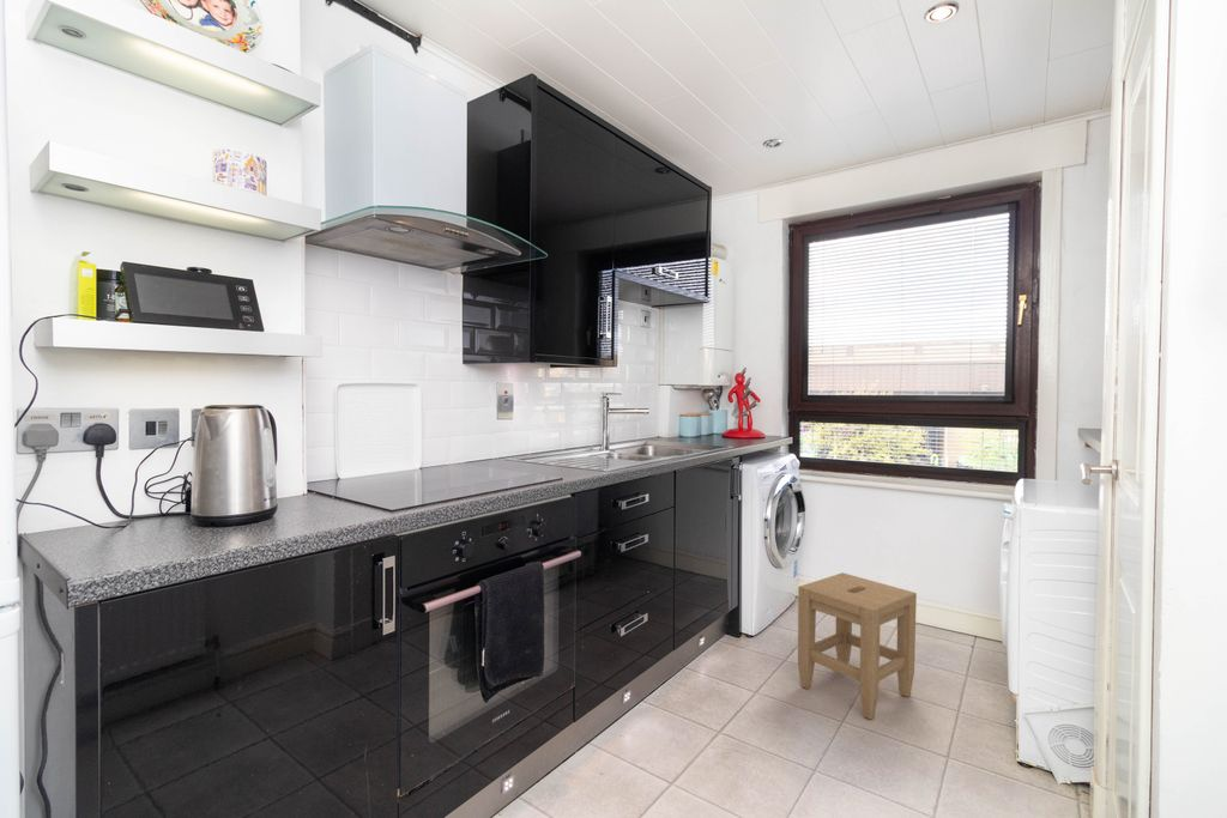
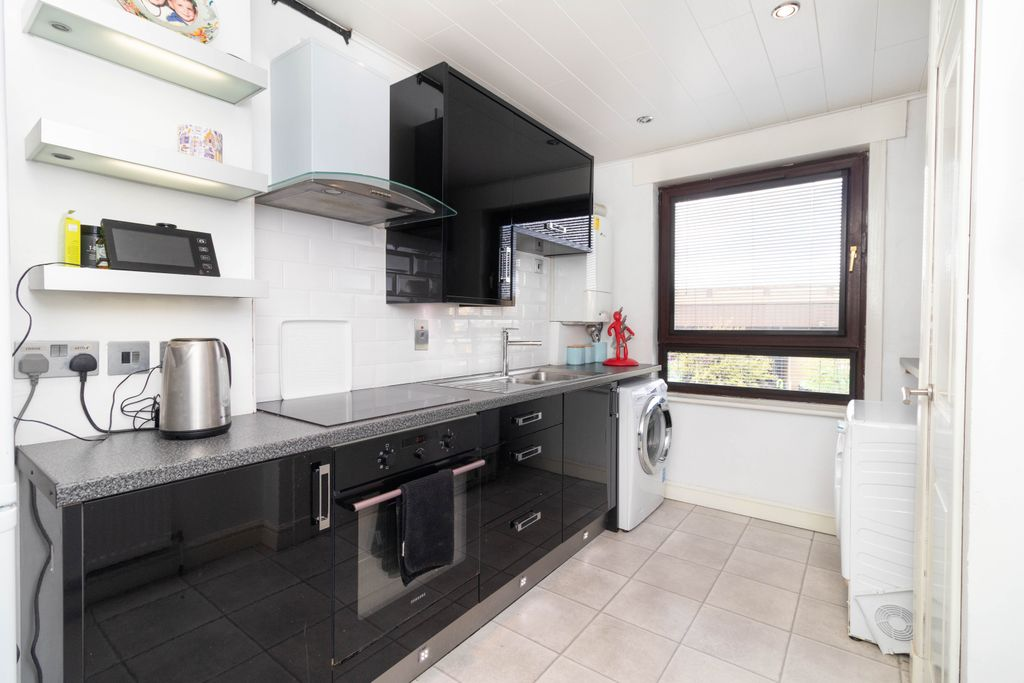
- stool [797,571,918,721]
